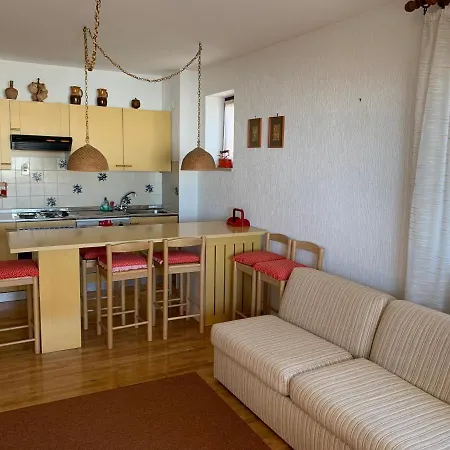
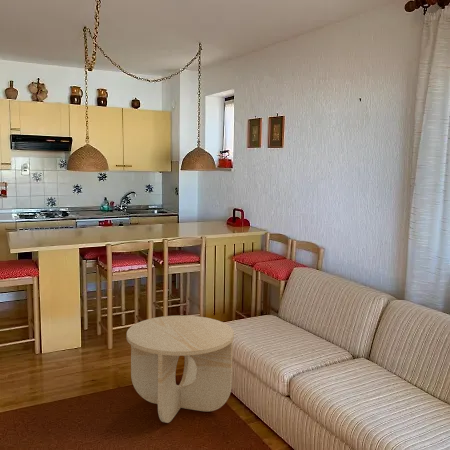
+ side table [126,315,235,424]
